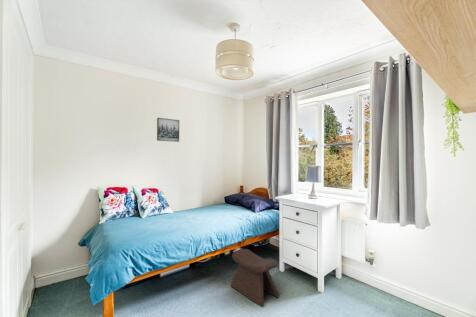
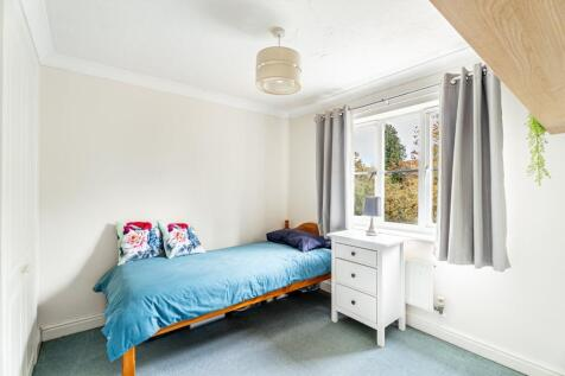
- wall art [156,117,180,143]
- stool [229,248,280,308]
